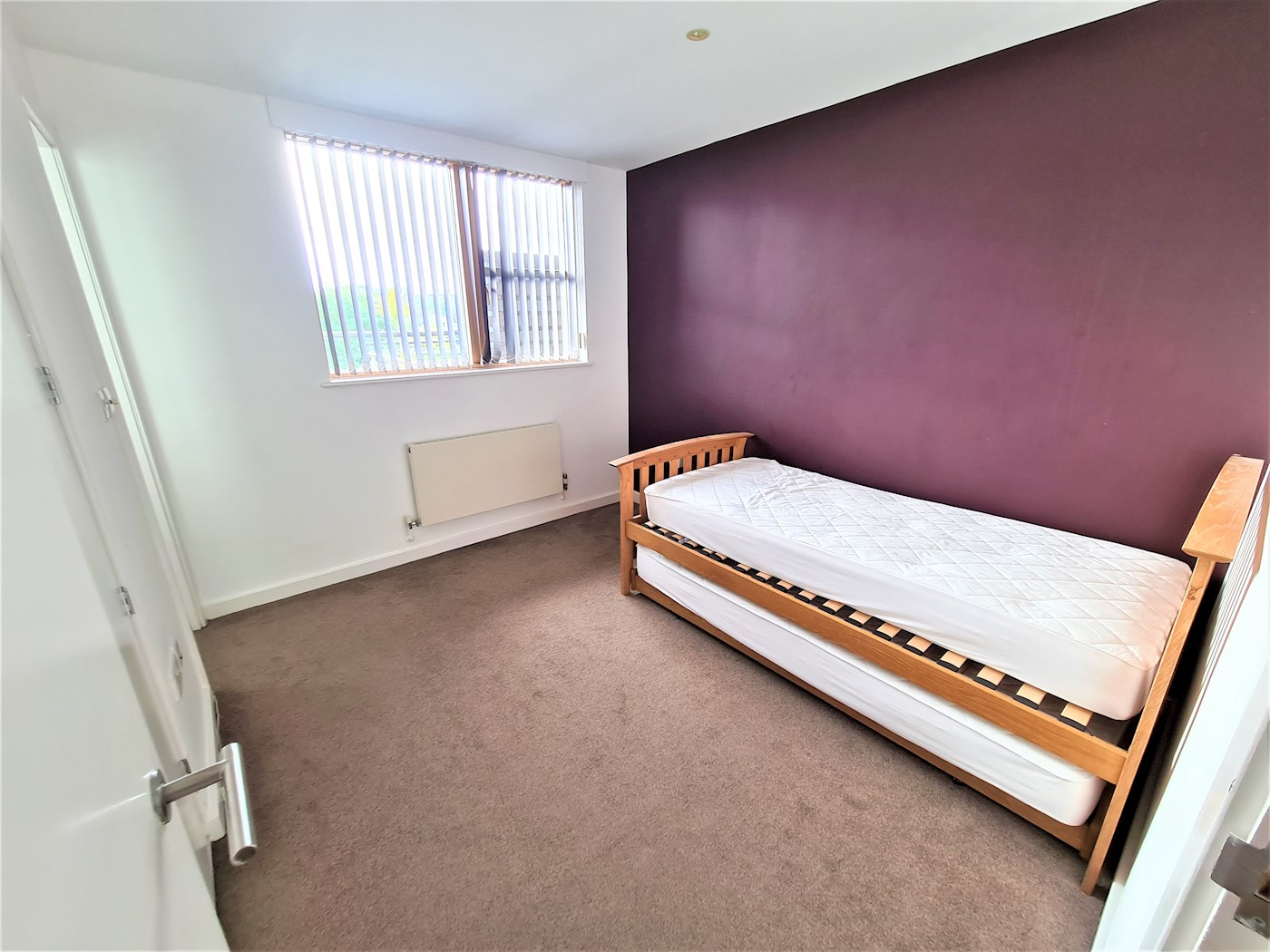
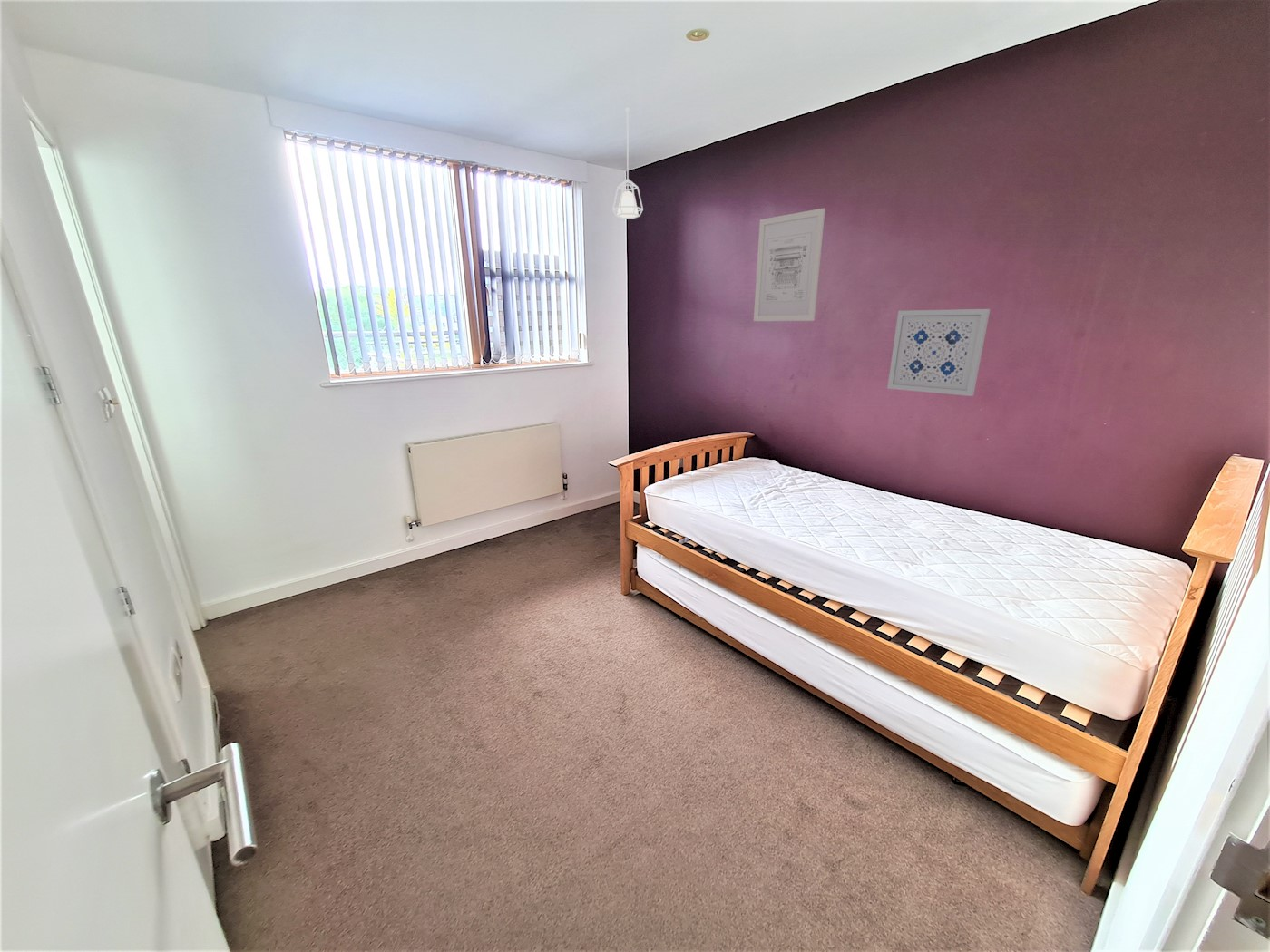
+ wall art [886,308,991,397]
+ pendant lamp [611,107,644,219]
+ wall art [753,208,826,322]
